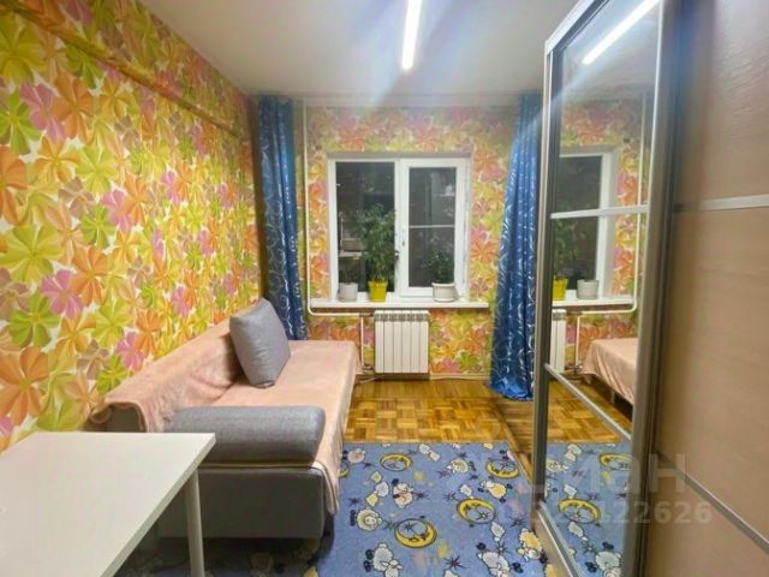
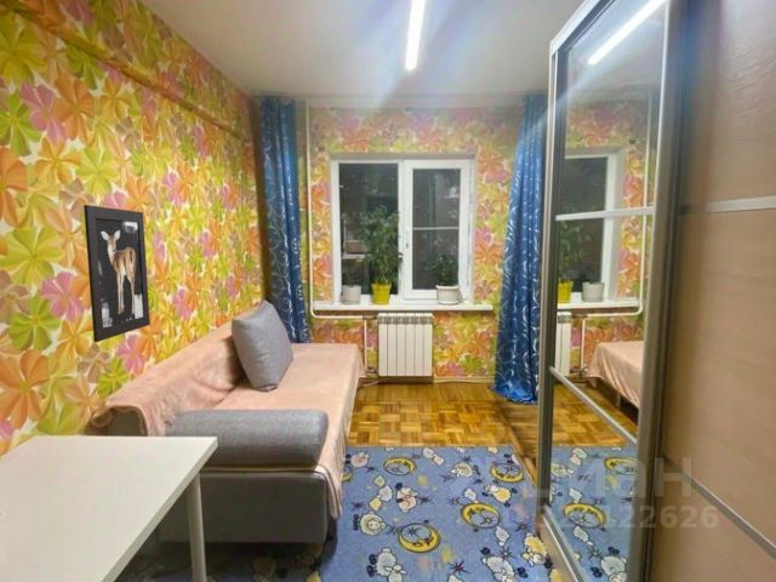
+ wall art [82,204,152,343]
